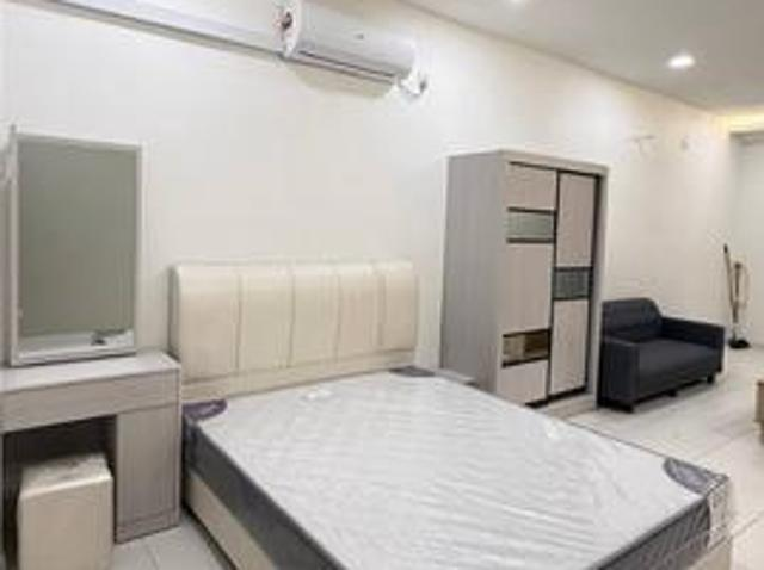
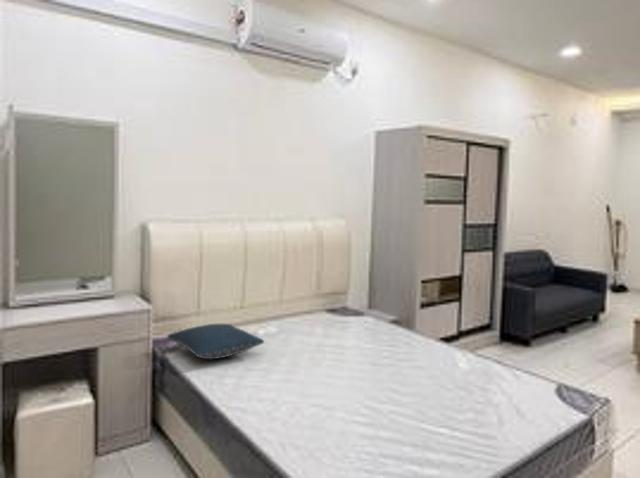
+ pillow [166,323,265,360]
